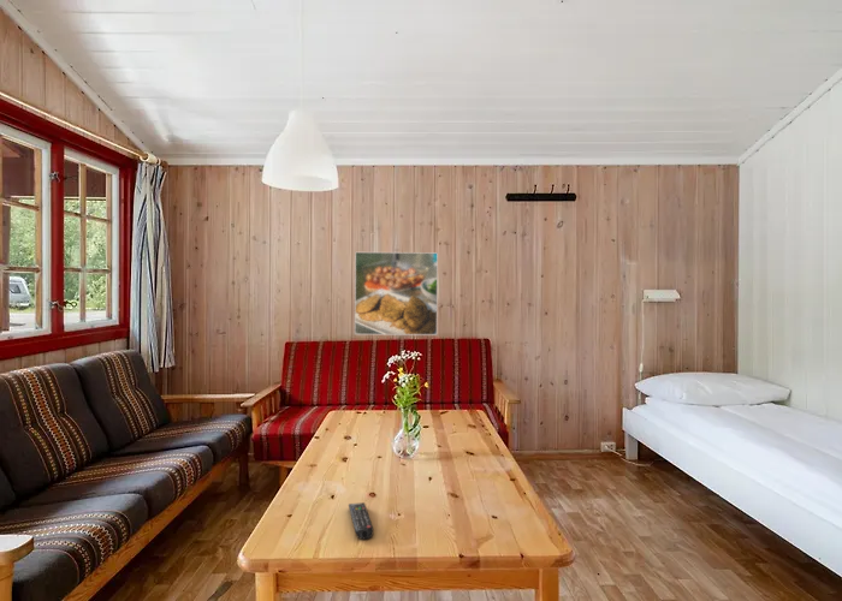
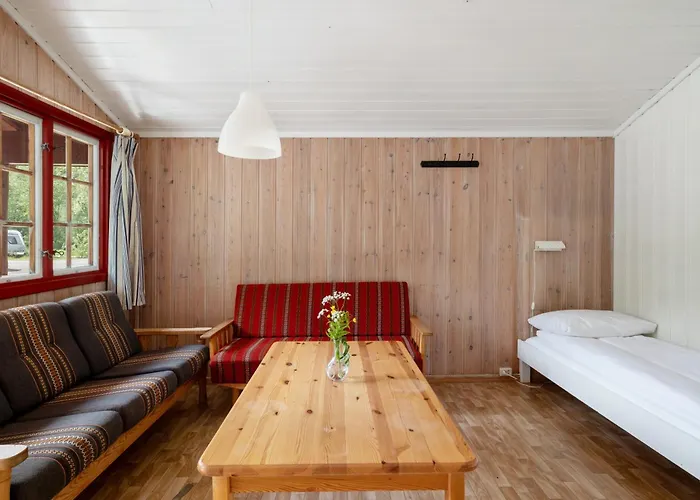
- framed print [354,251,439,337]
- remote control [348,501,375,541]
